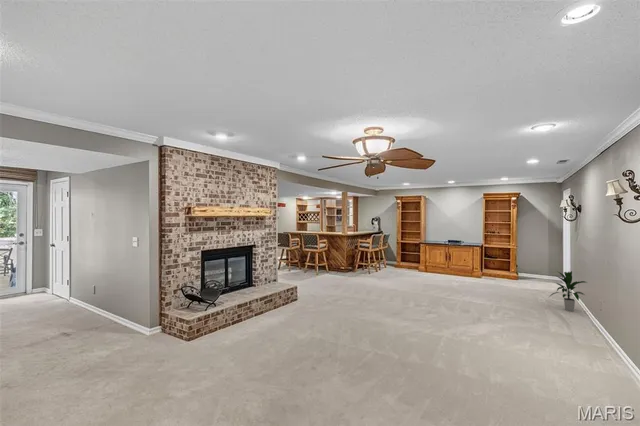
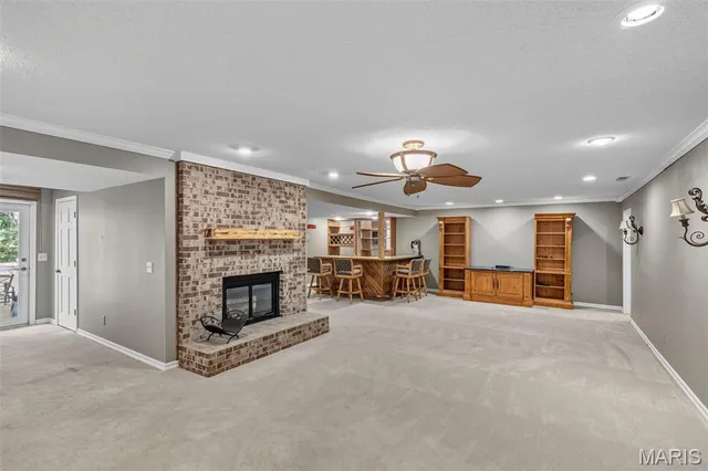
- indoor plant [548,270,587,312]
